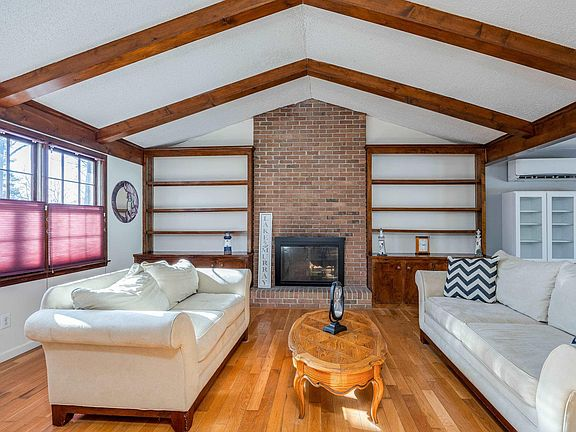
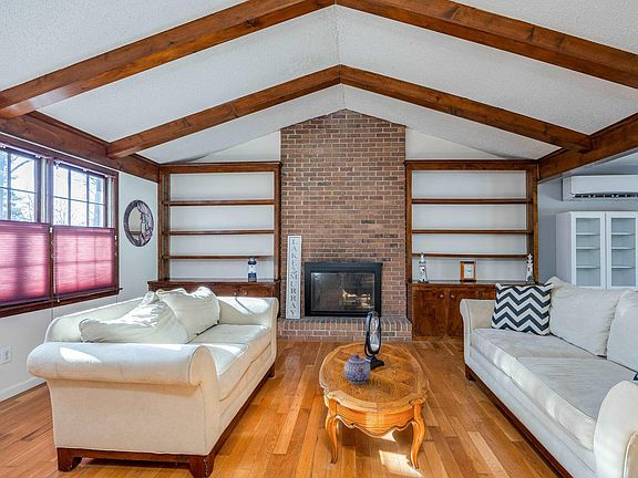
+ teapot [343,353,371,384]
